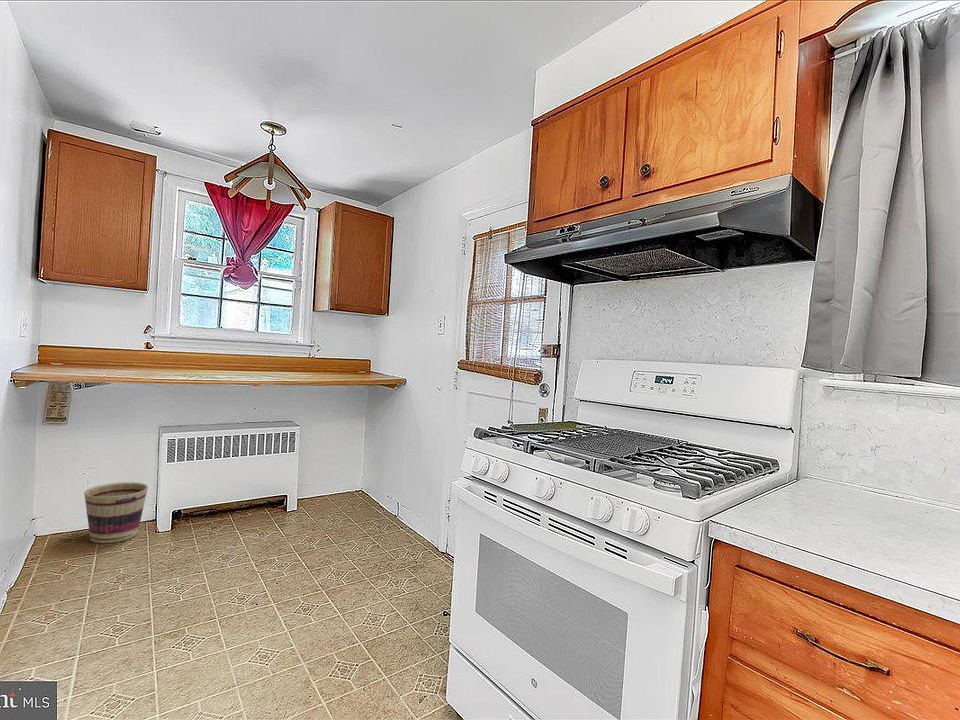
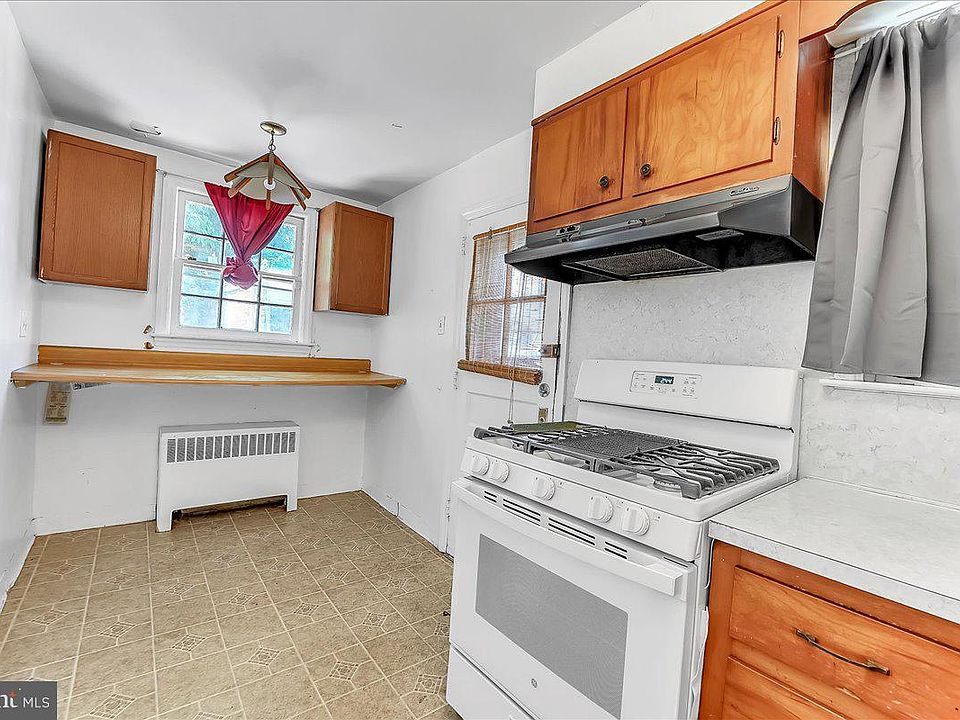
- basket [83,481,149,544]
